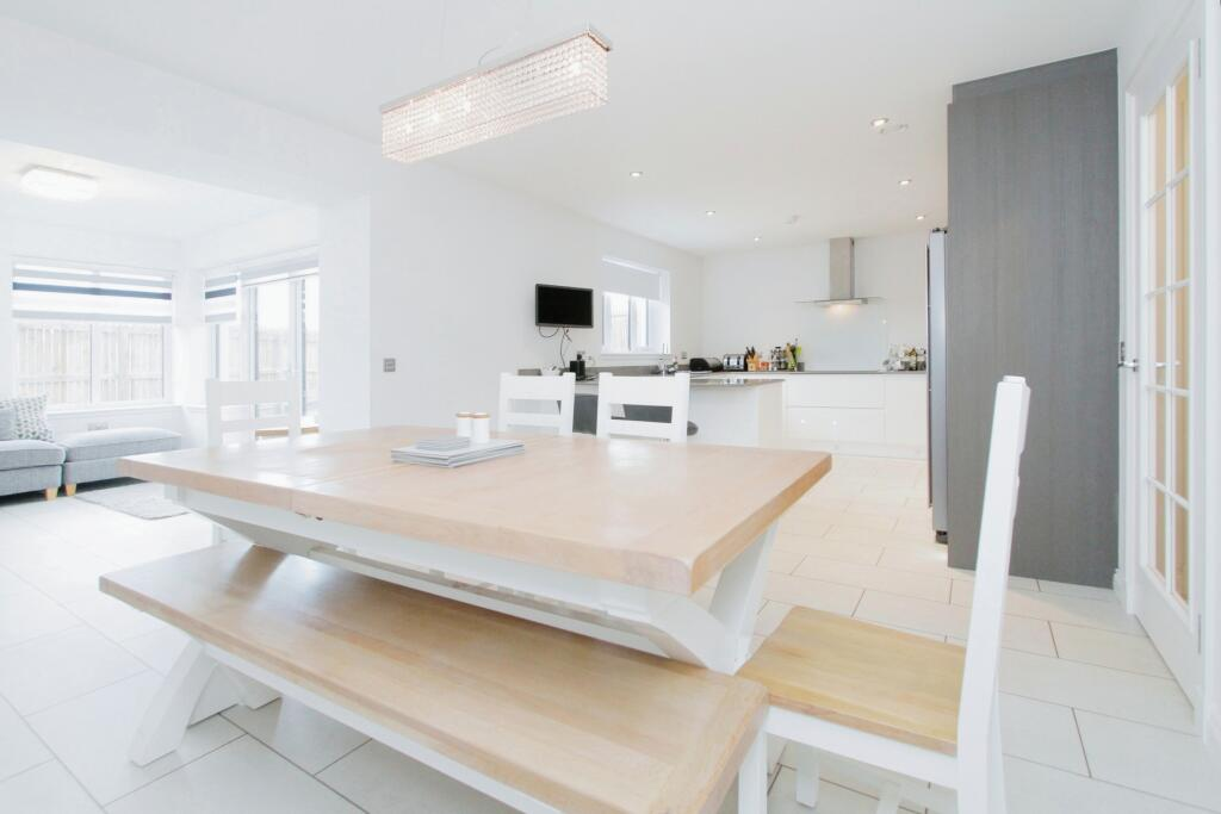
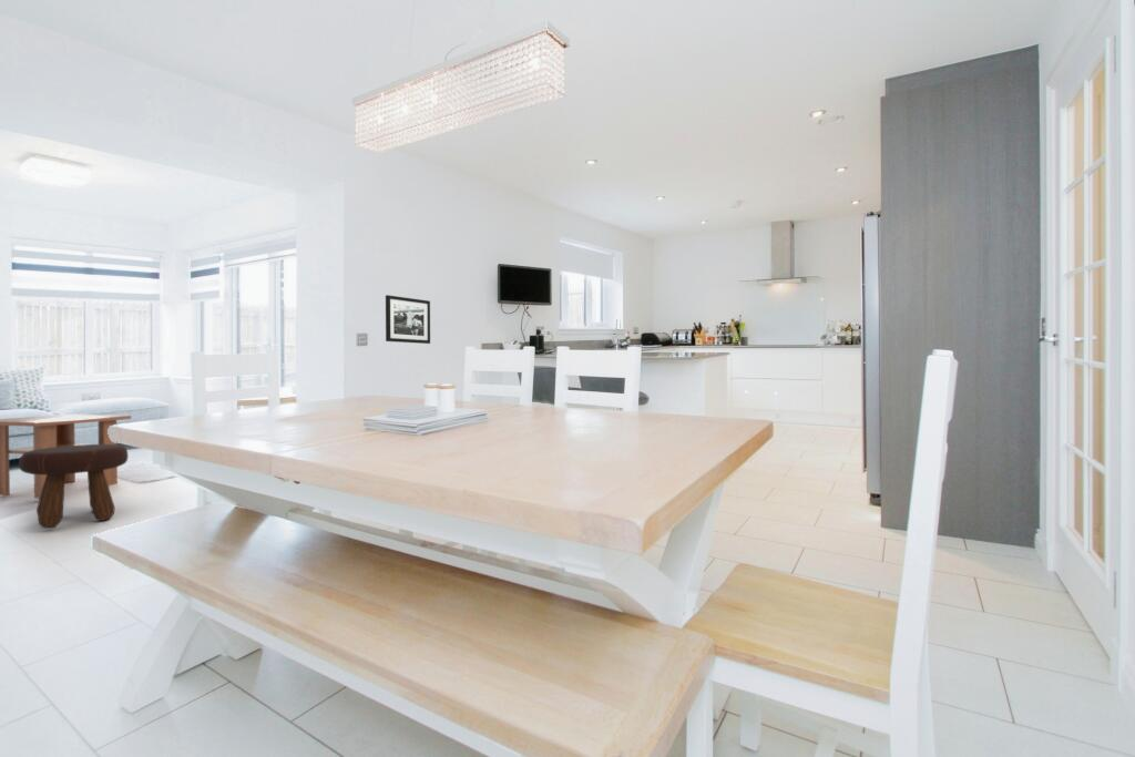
+ footstool [18,443,130,529]
+ coffee table [0,413,132,500]
+ picture frame [385,294,431,345]
